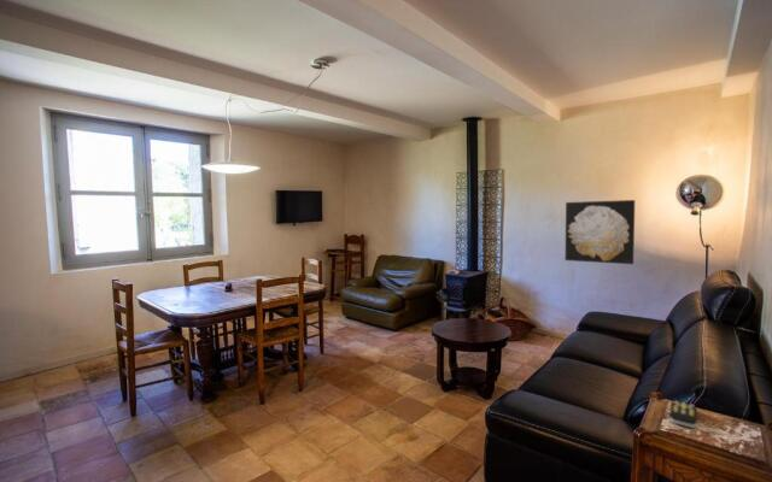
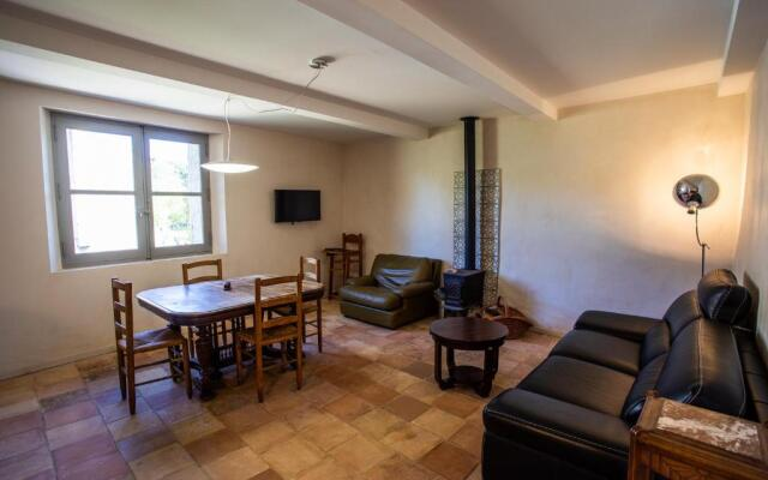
- remote control [668,400,698,429]
- wall art [565,199,636,265]
